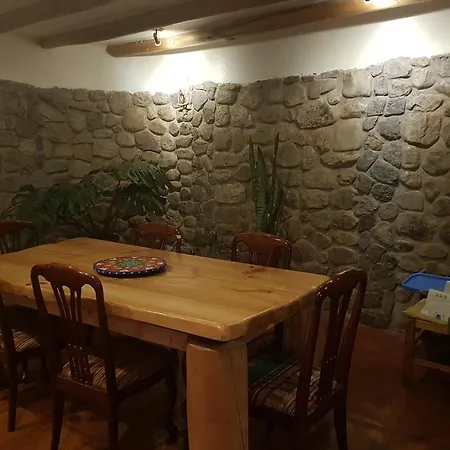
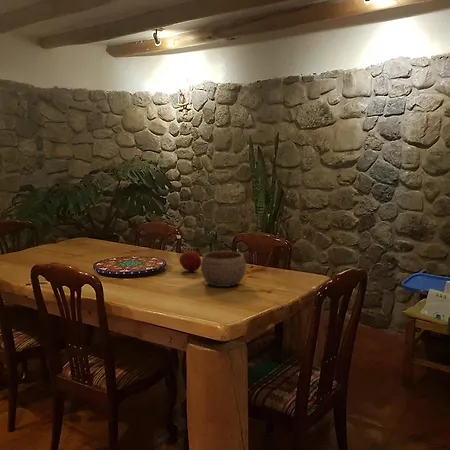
+ fruit [179,250,202,272]
+ bowl [200,250,247,288]
